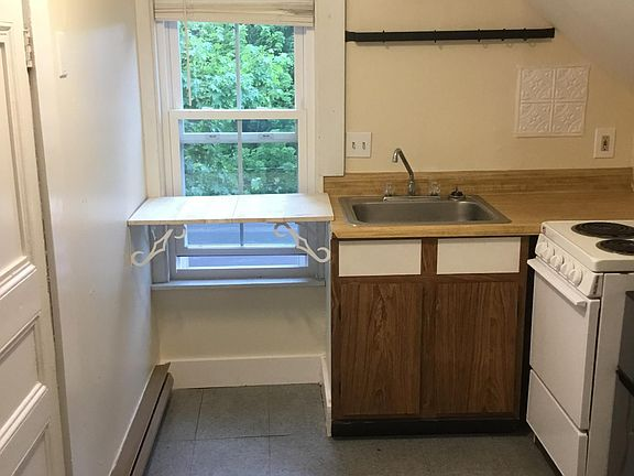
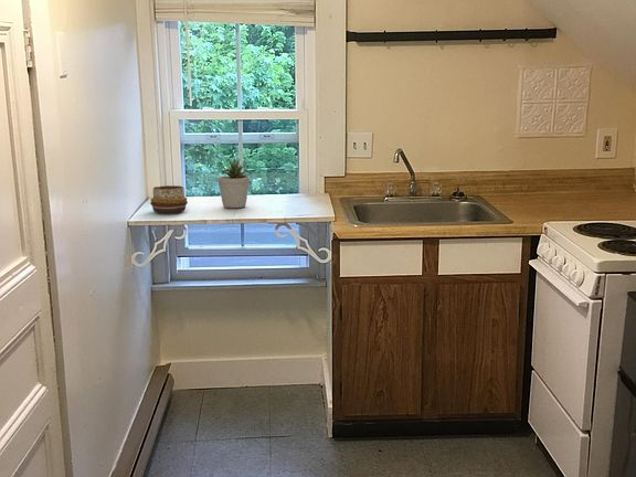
+ potted plant [216,156,253,209]
+ decorative bowl [149,184,189,214]
